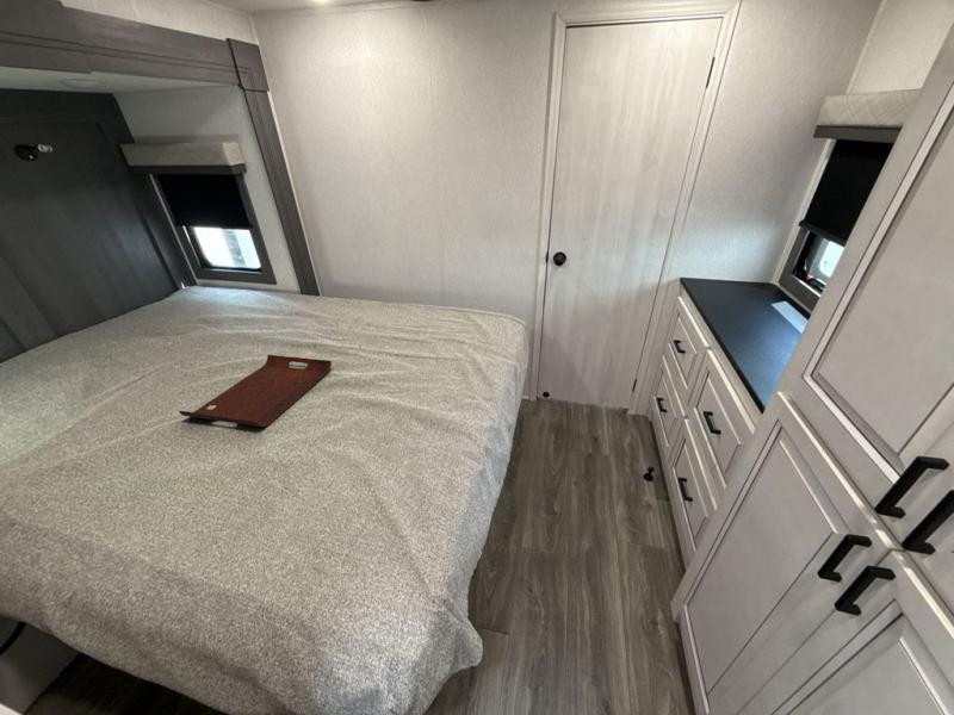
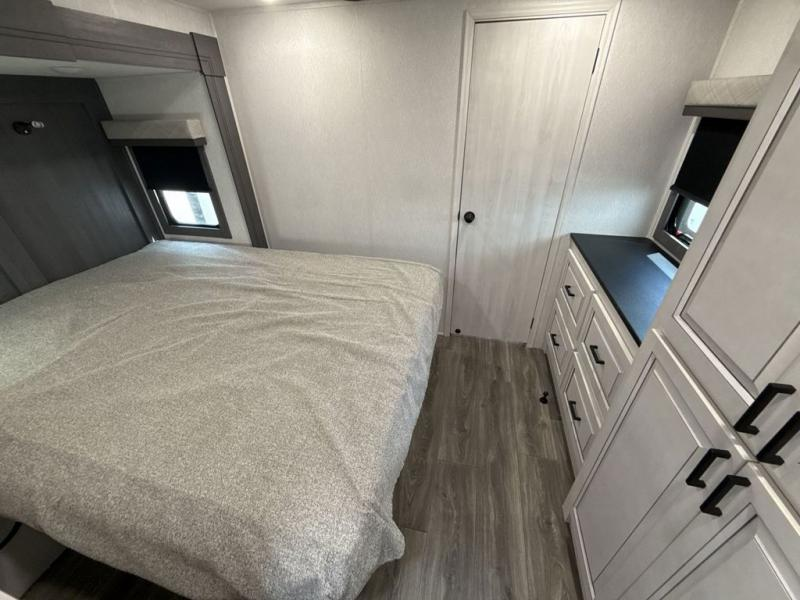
- serving tray [178,354,333,428]
